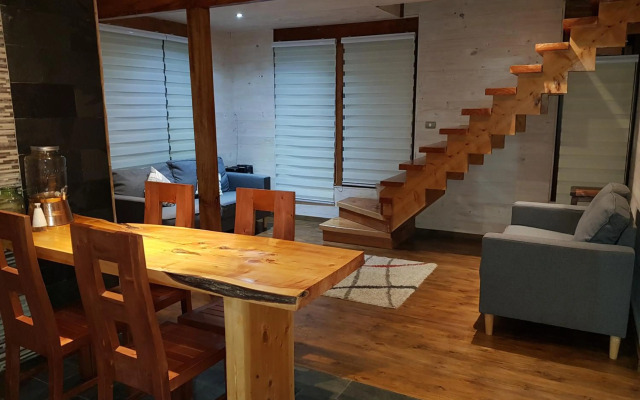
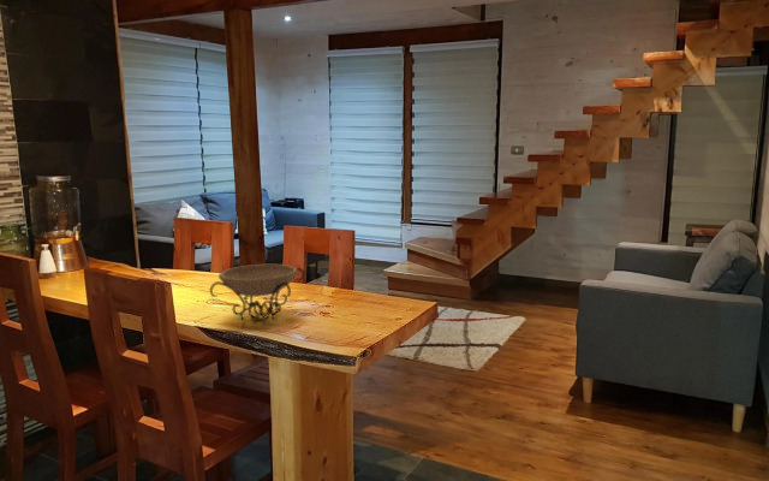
+ decorative bowl [208,263,305,321]
